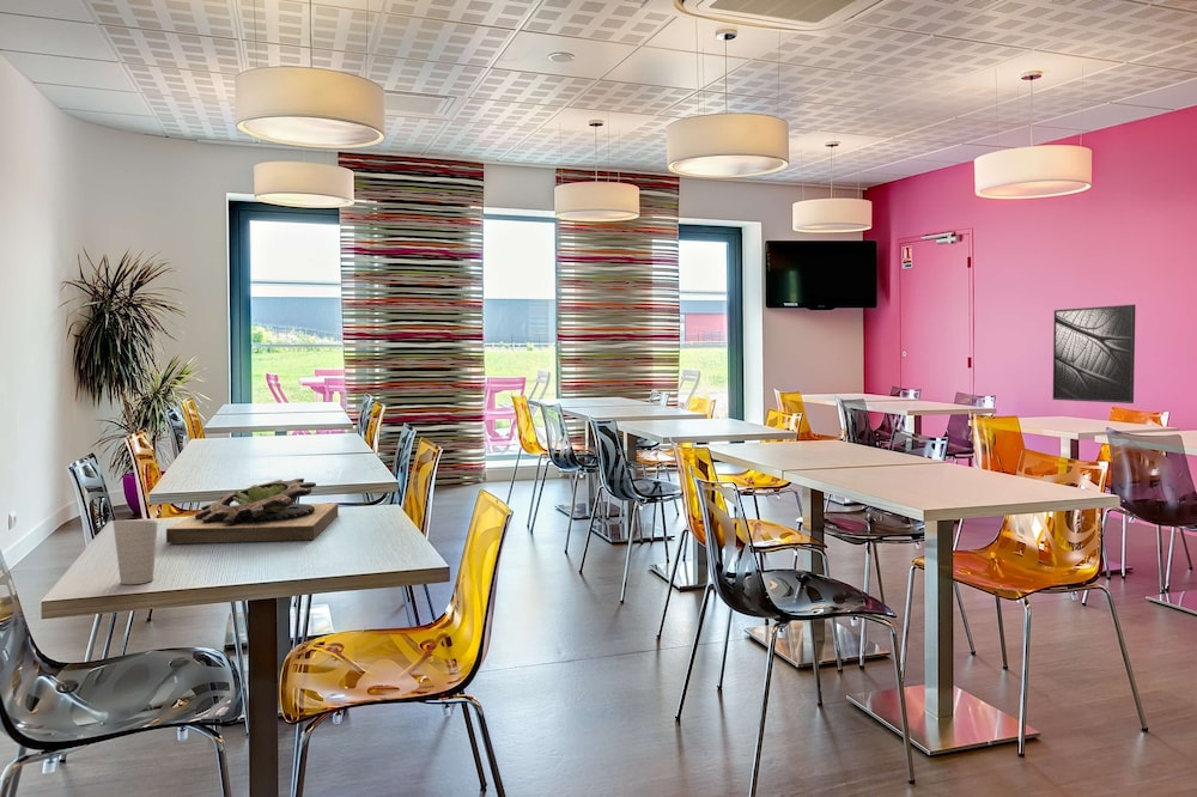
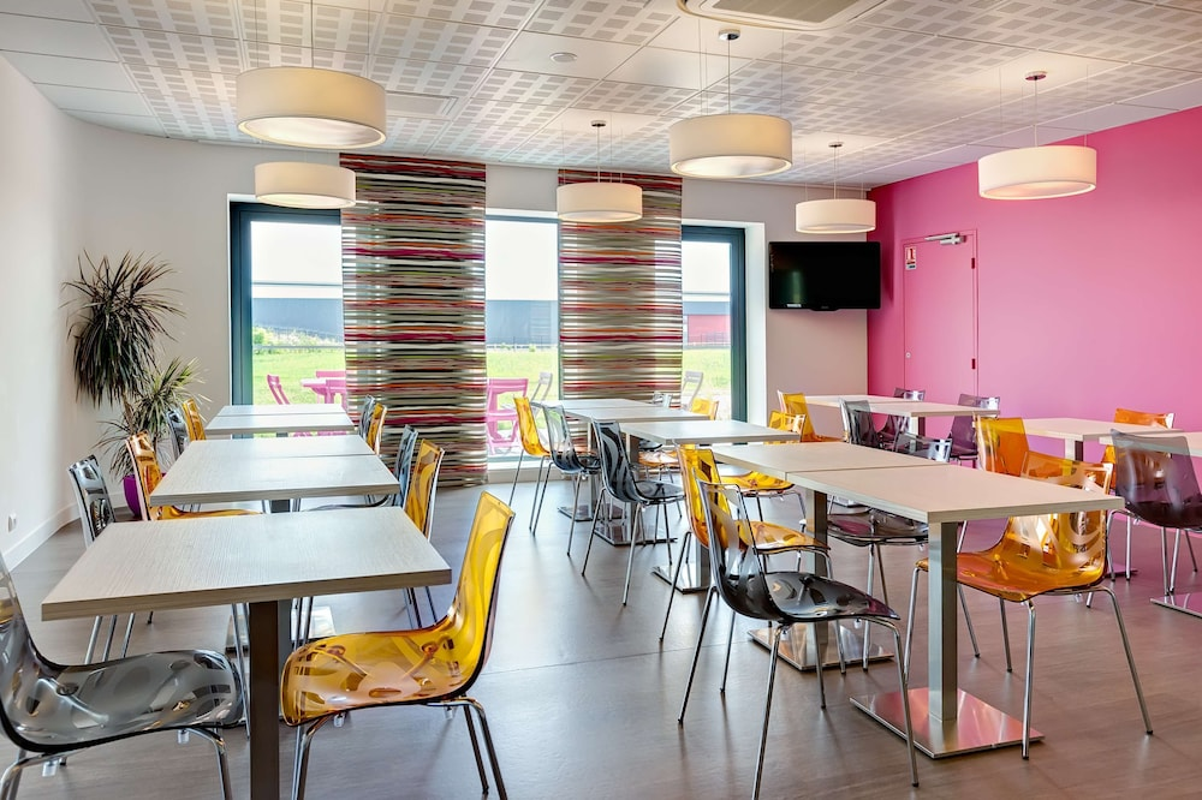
- cup [111,519,159,585]
- succulent planter [165,477,339,544]
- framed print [1052,304,1137,404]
